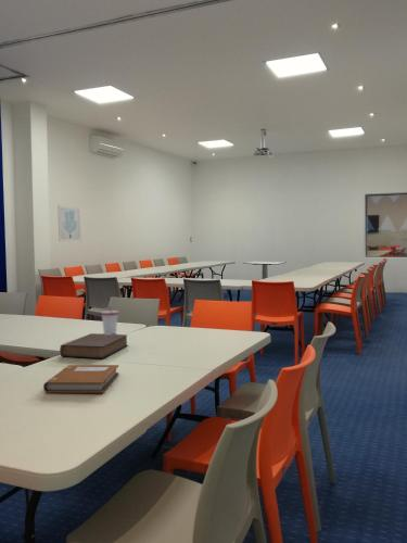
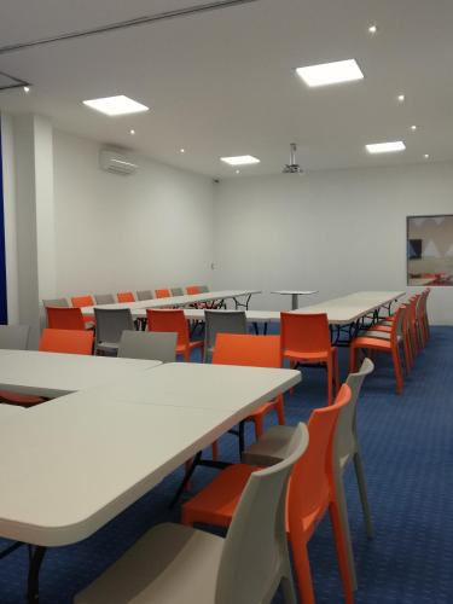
- wall art [56,204,82,242]
- notebook [42,364,120,394]
- book [59,332,129,359]
- cup [100,305,119,334]
